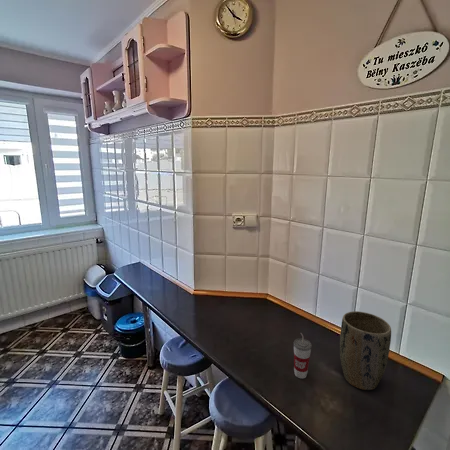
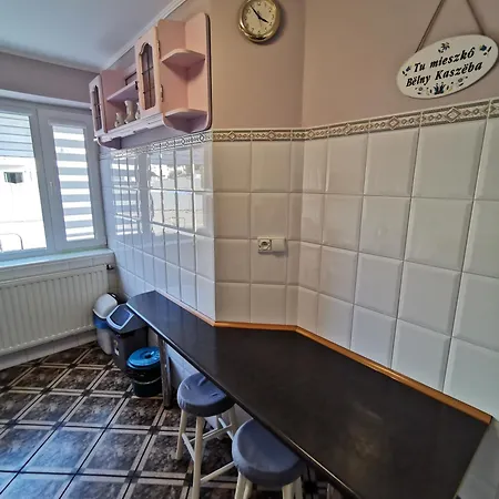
- cup [293,332,313,379]
- plant pot [339,310,392,391]
